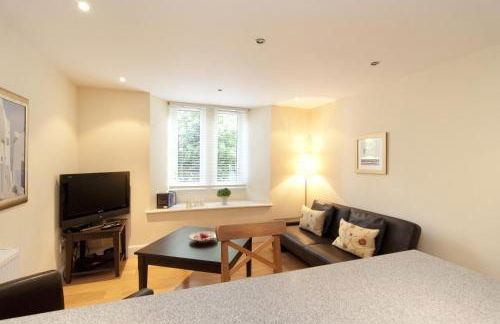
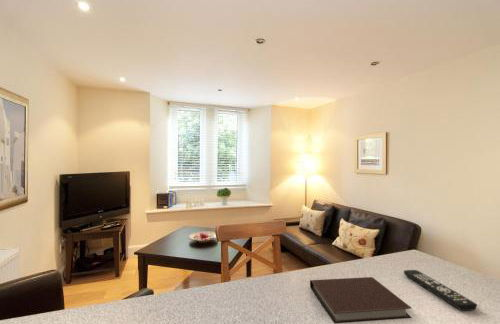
+ remote control [403,269,478,312]
+ notebook [309,276,413,324]
